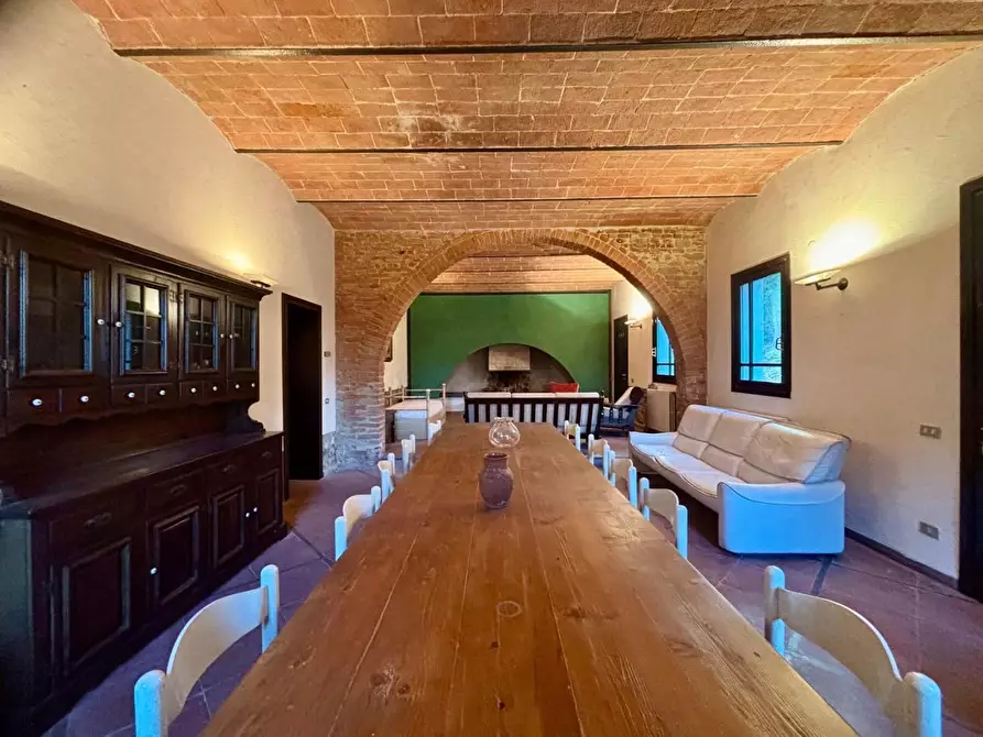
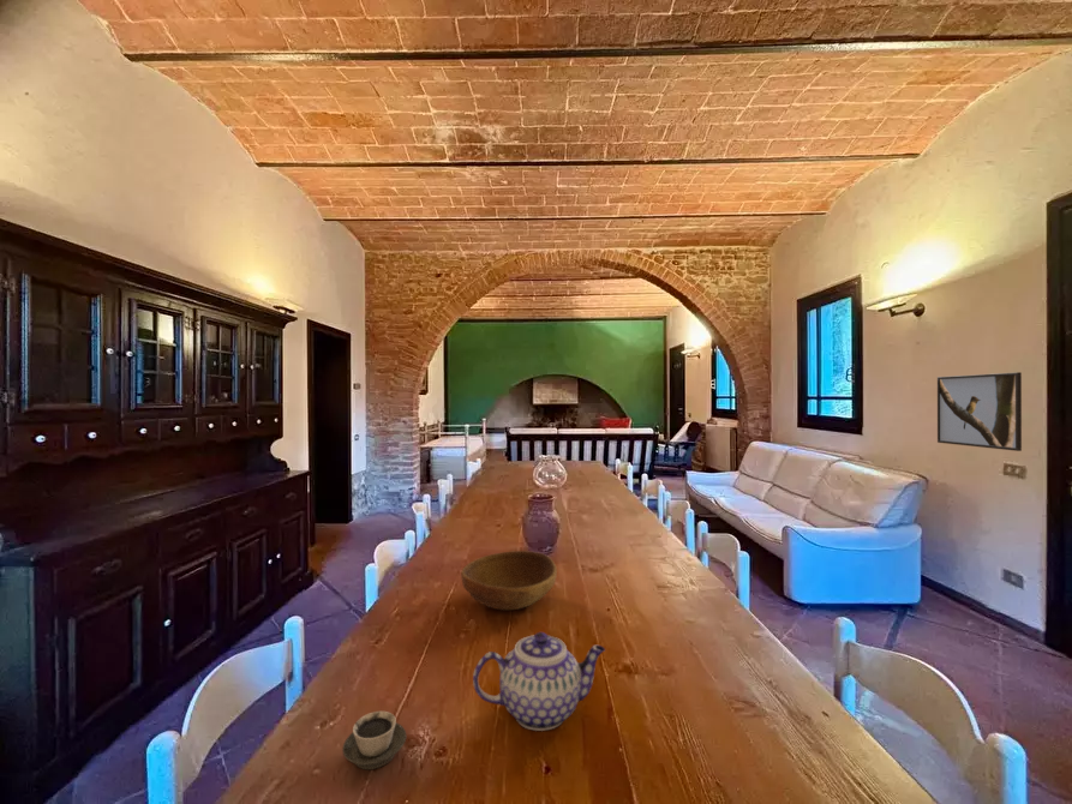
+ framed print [936,371,1023,452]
+ teapot [472,631,606,732]
+ bowl [460,550,558,611]
+ cup [341,710,407,770]
